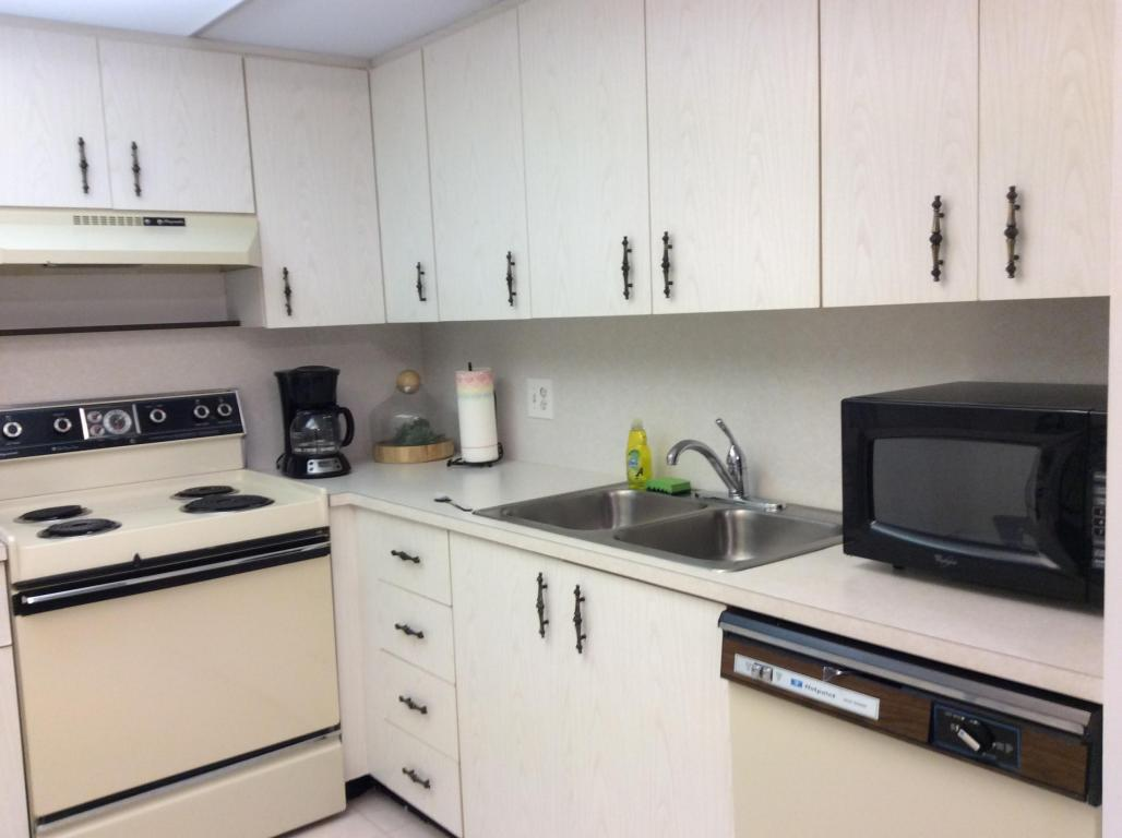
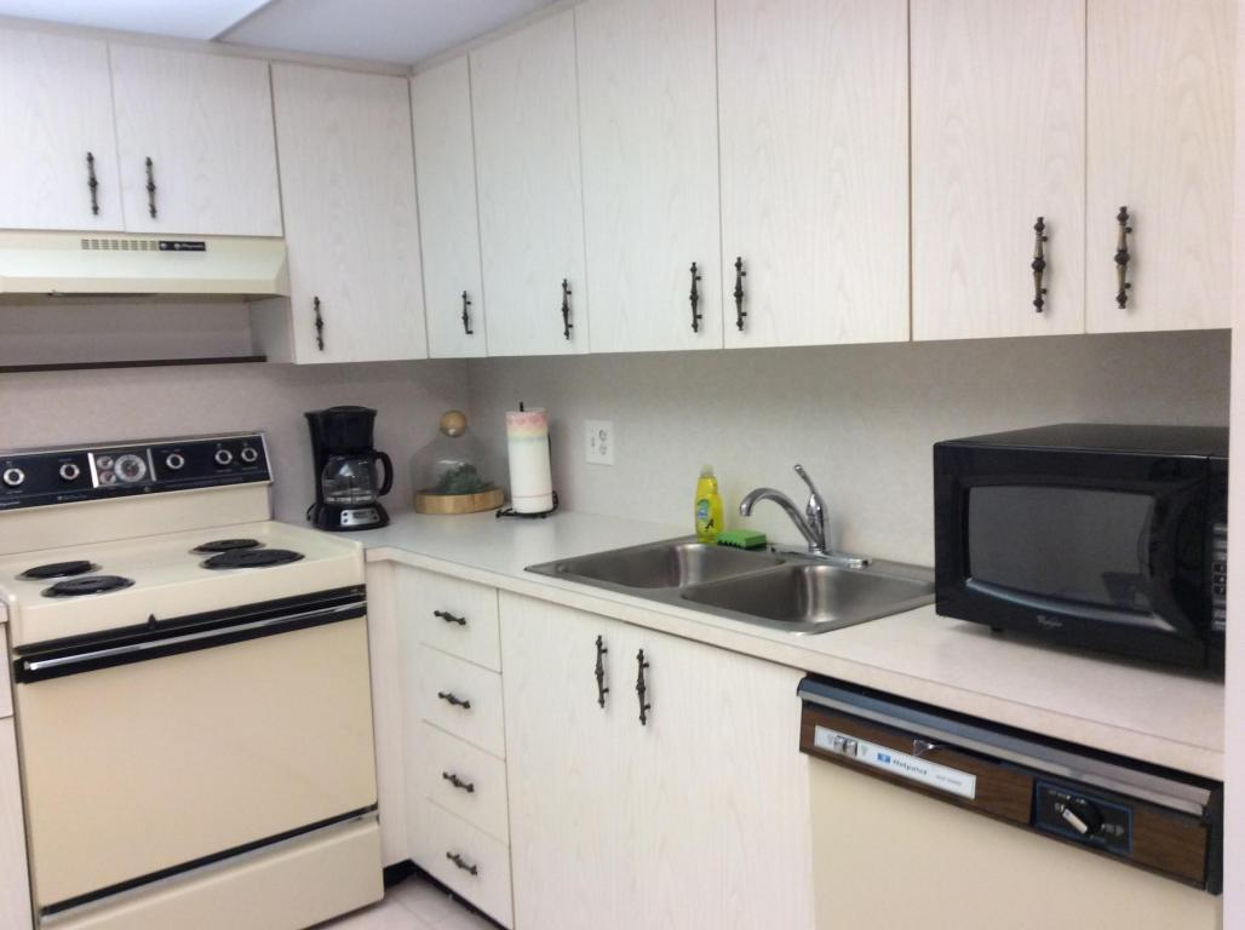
- spoon [432,491,474,511]
